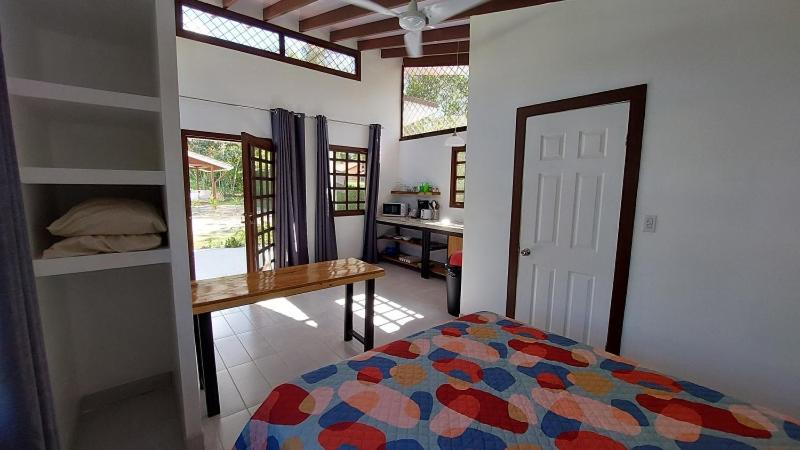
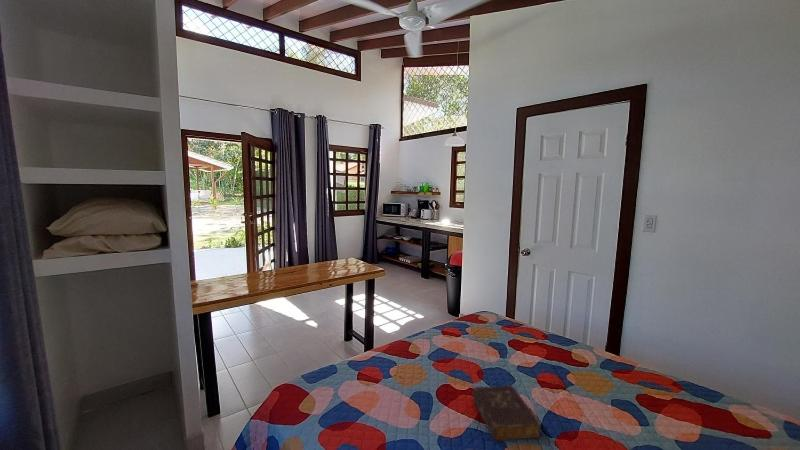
+ book [472,384,542,443]
